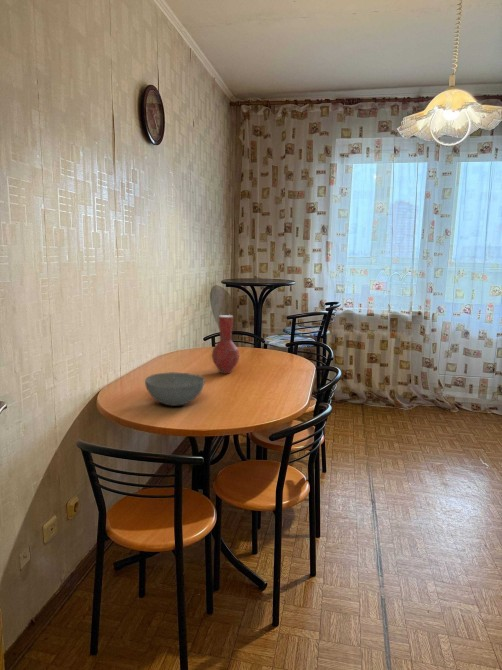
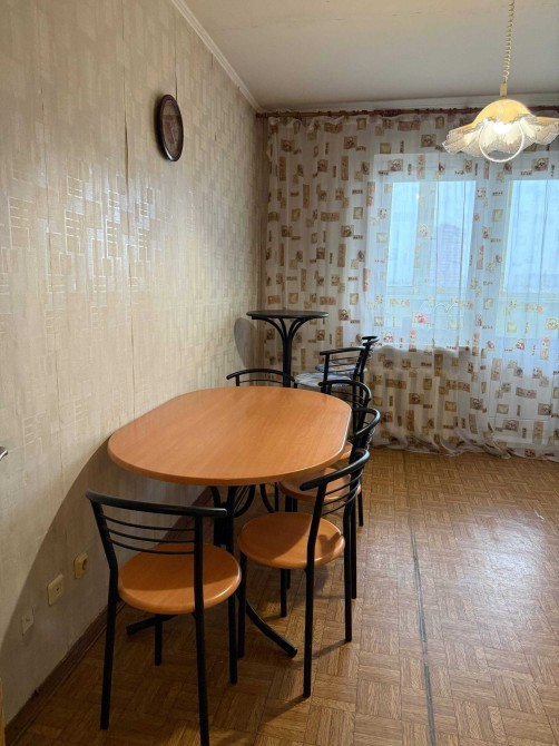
- vase [211,314,240,375]
- bowl [144,371,206,407]
